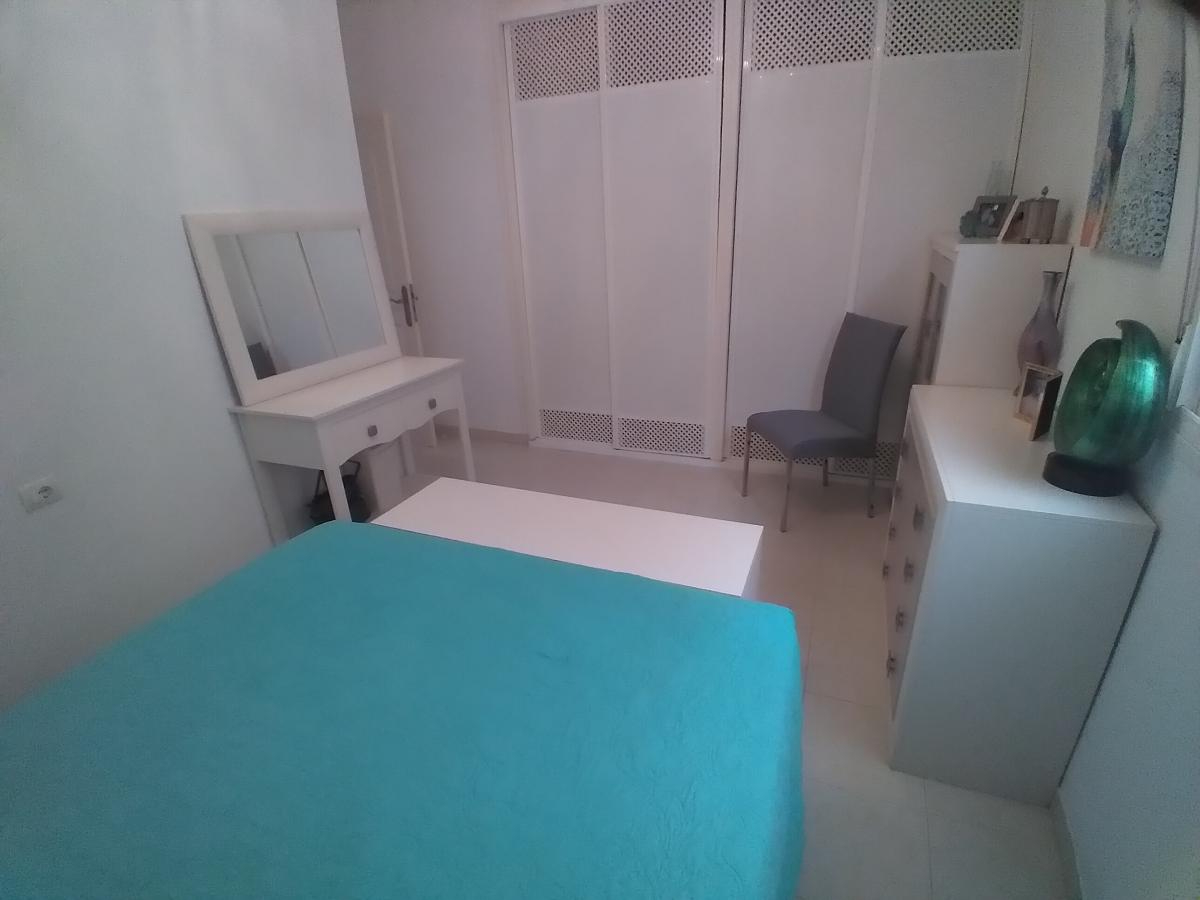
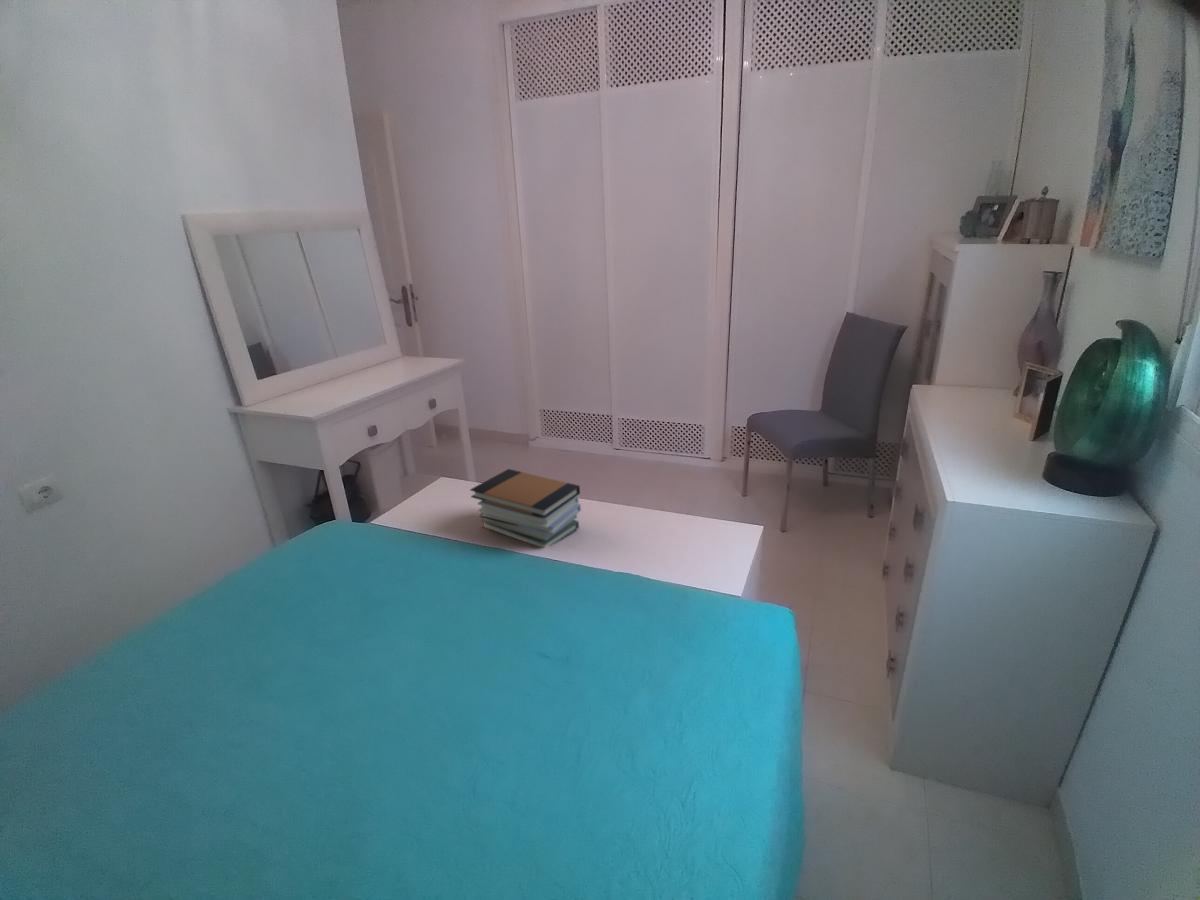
+ book stack [469,468,582,549]
